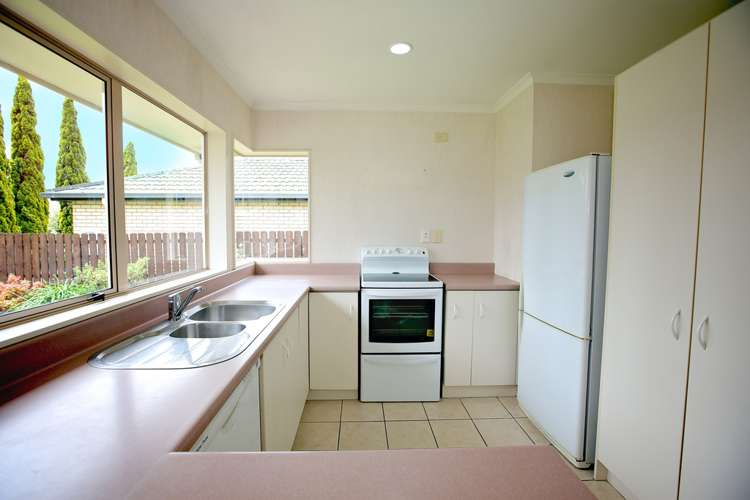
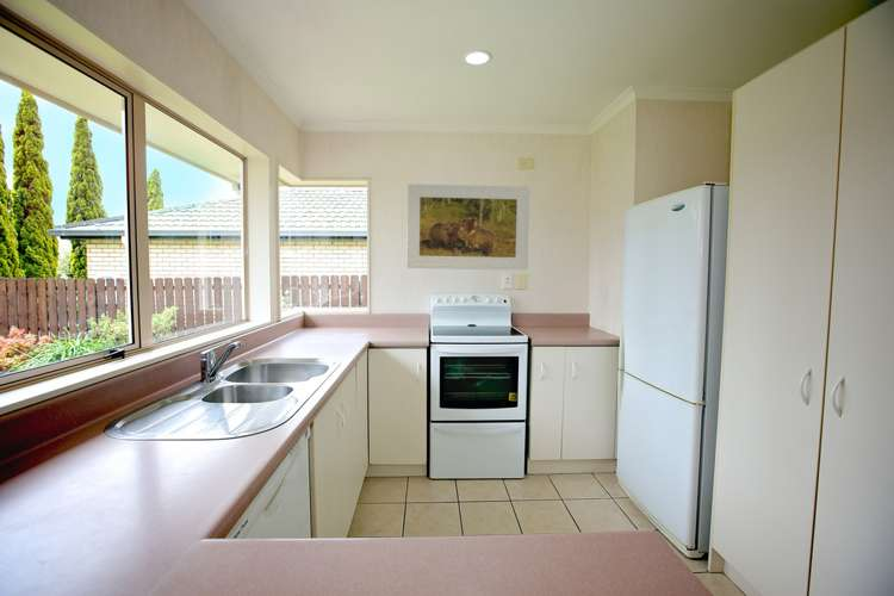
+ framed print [405,182,530,272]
